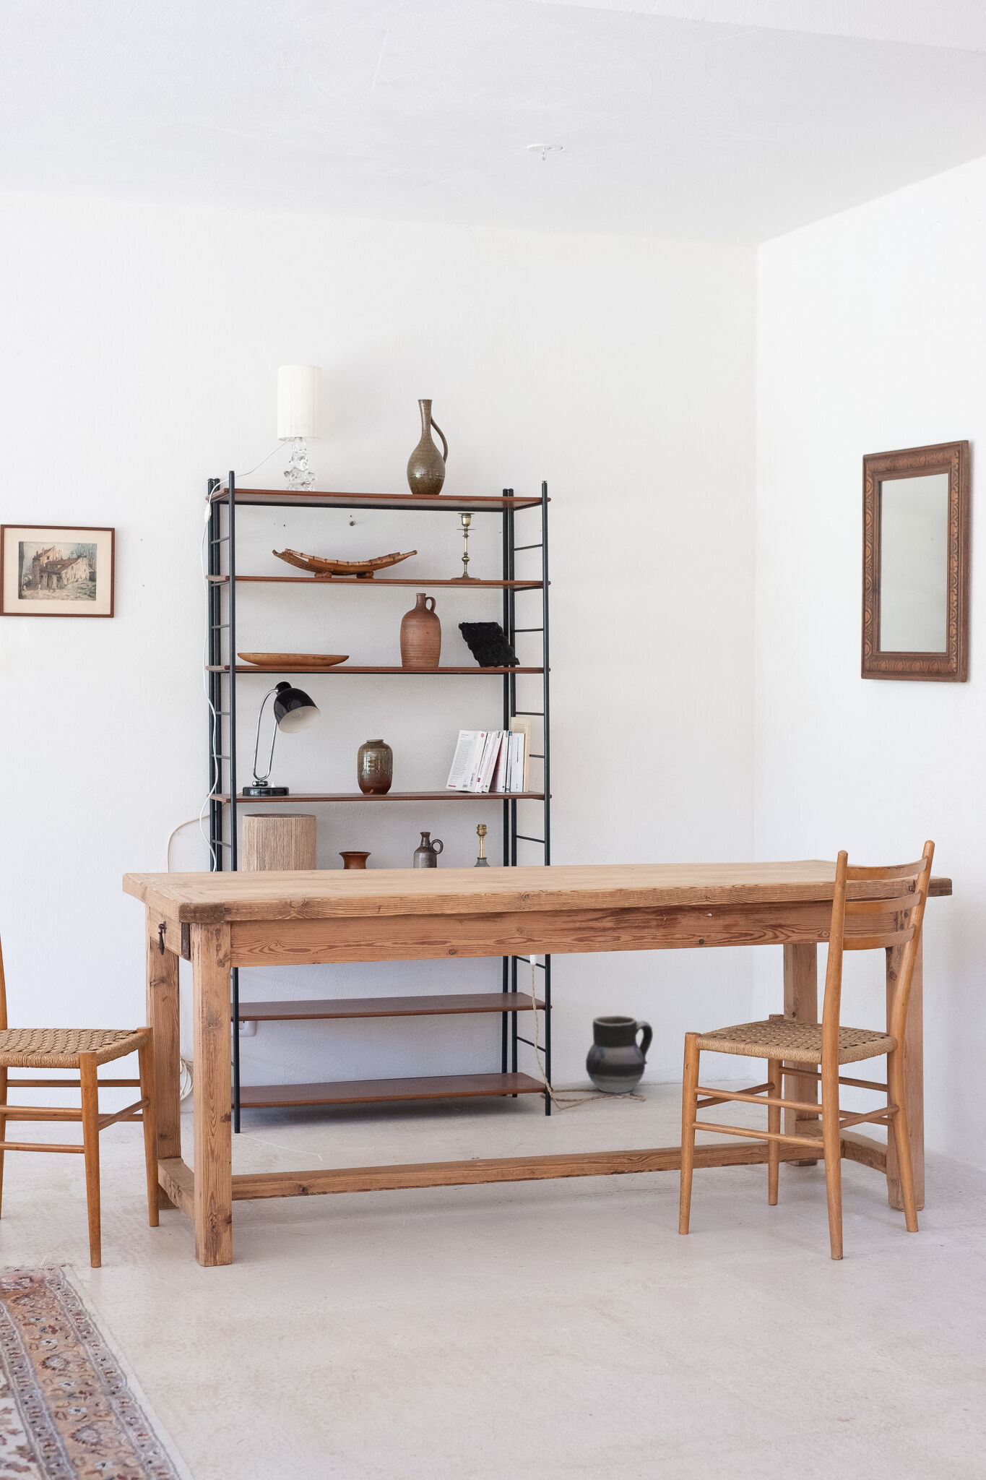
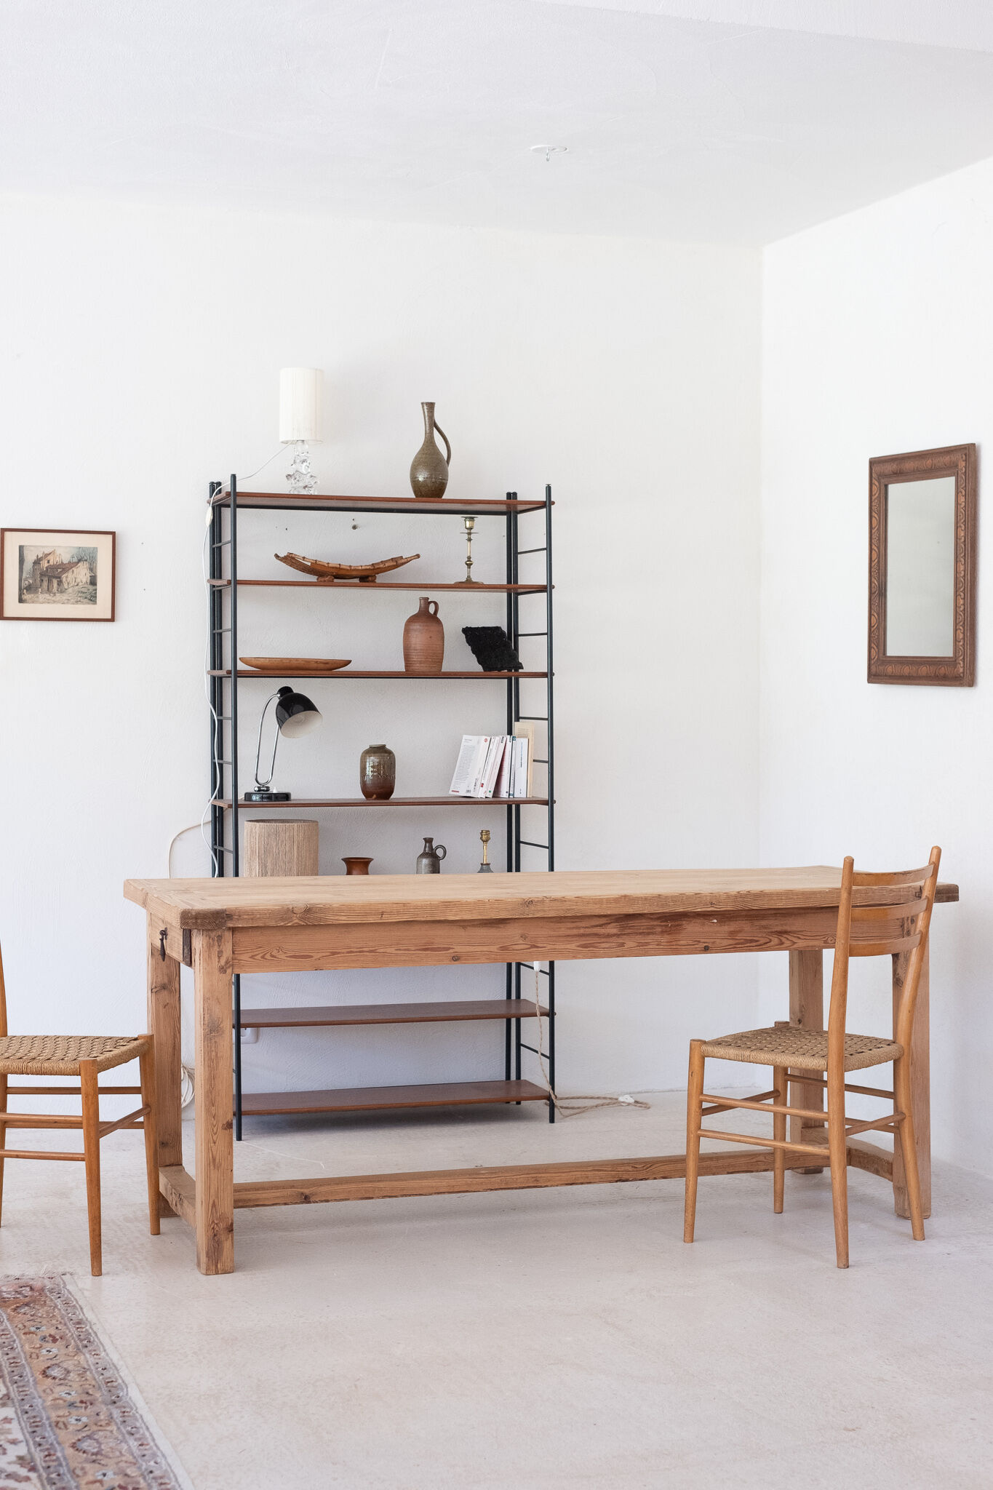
- ceramic jug [585,1015,654,1094]
